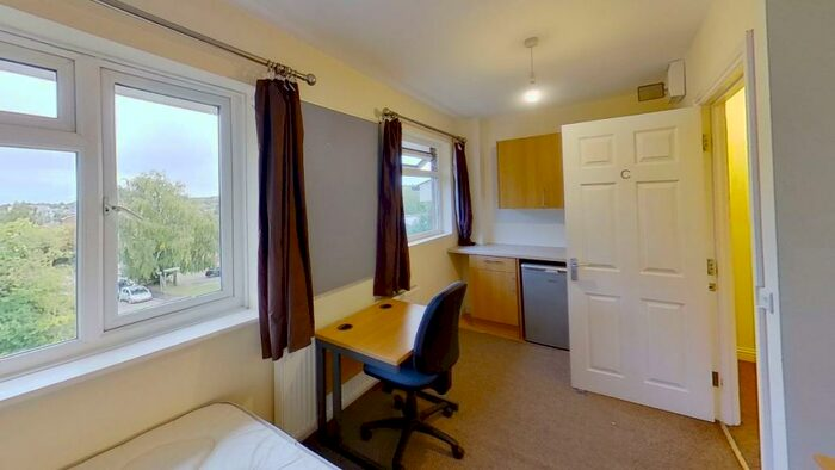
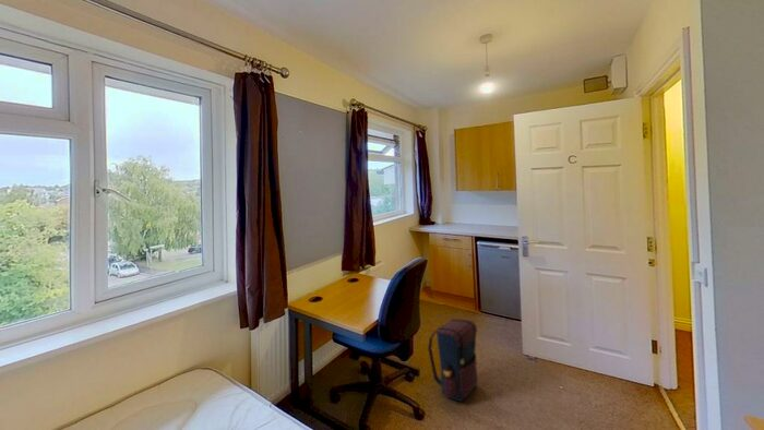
+ satchel [427,318,478,403]
